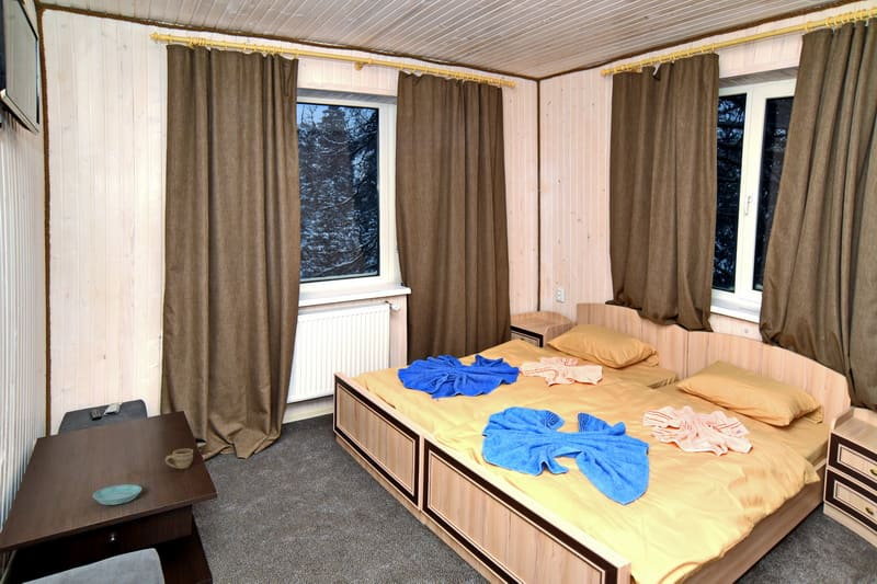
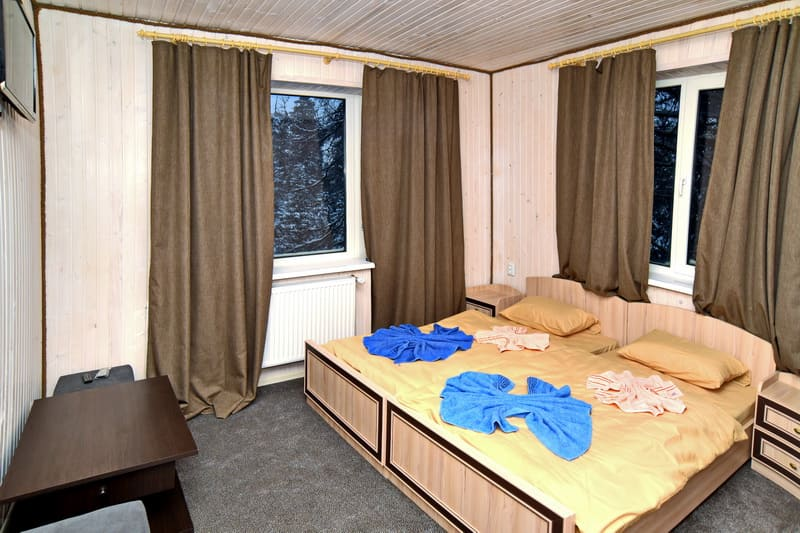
- cup [163,448,194,470]
- saucer [92,483,143,506]
